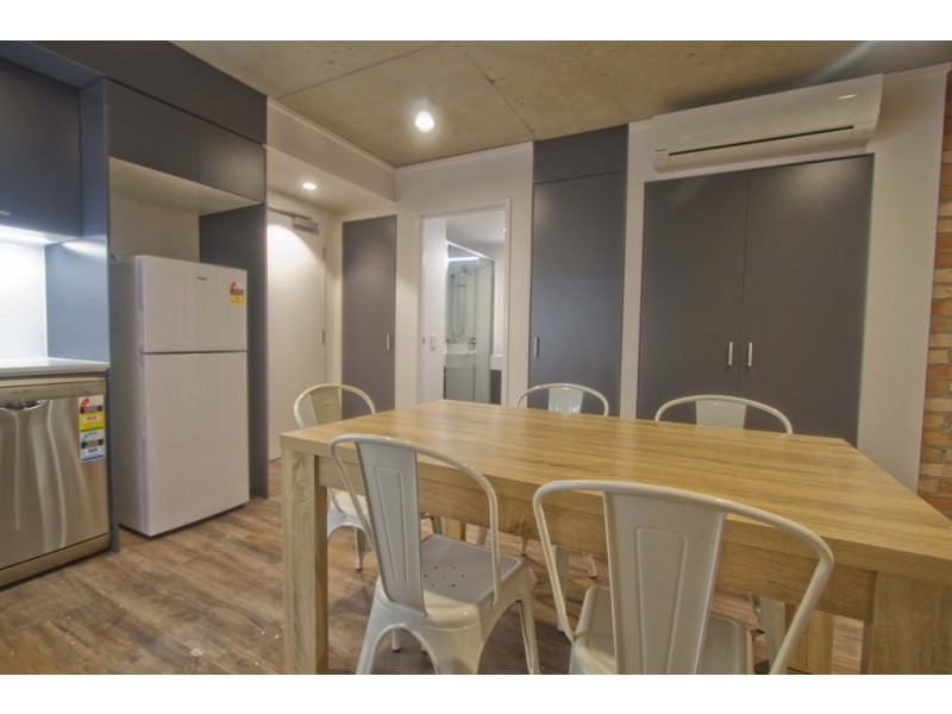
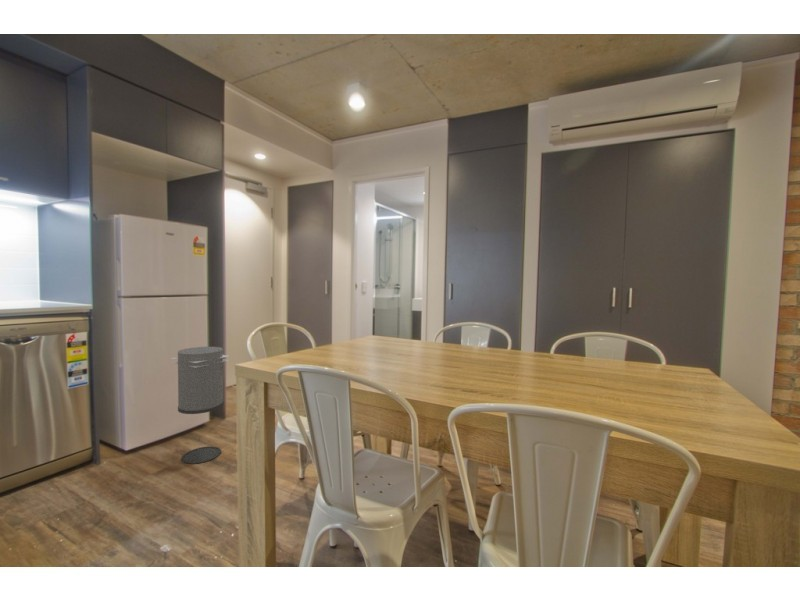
+ trash can [171,346,230,465]
